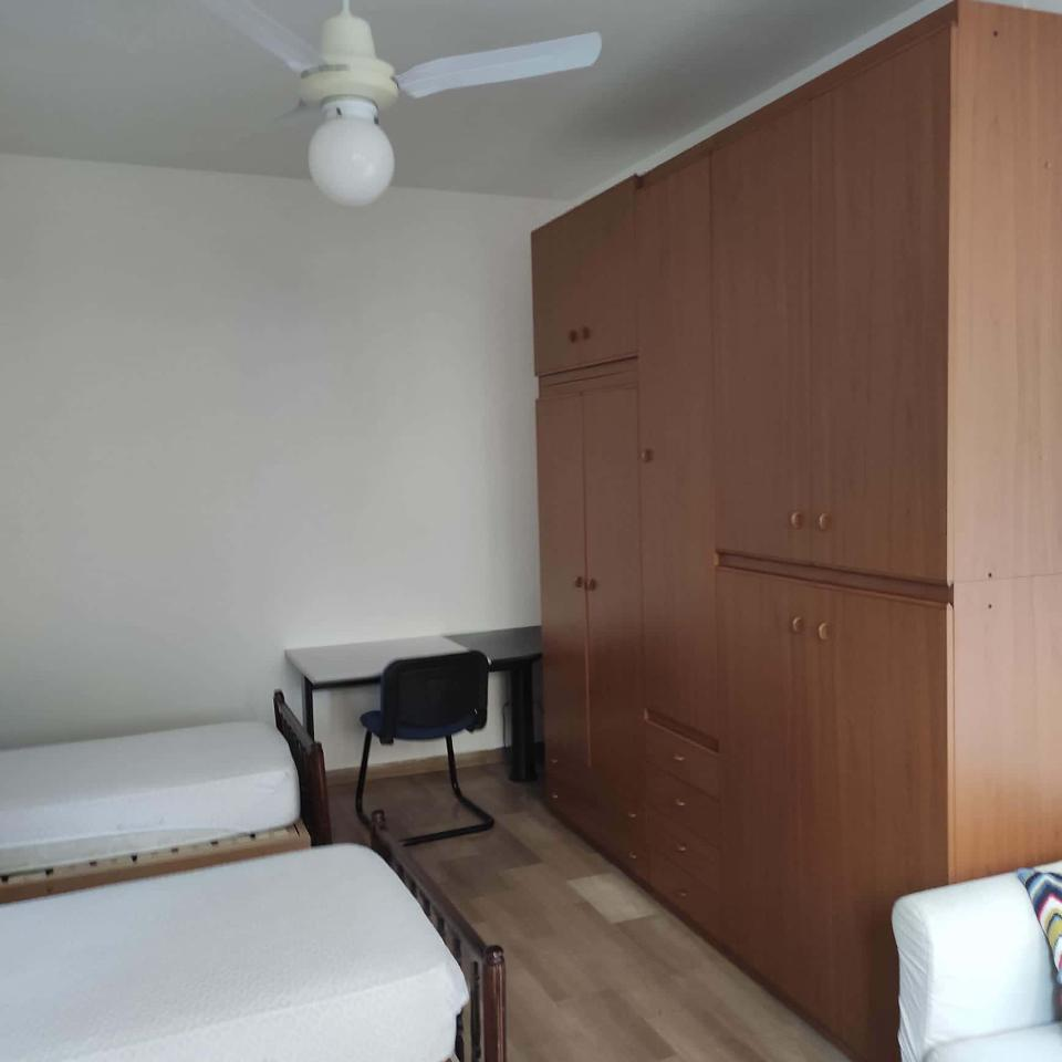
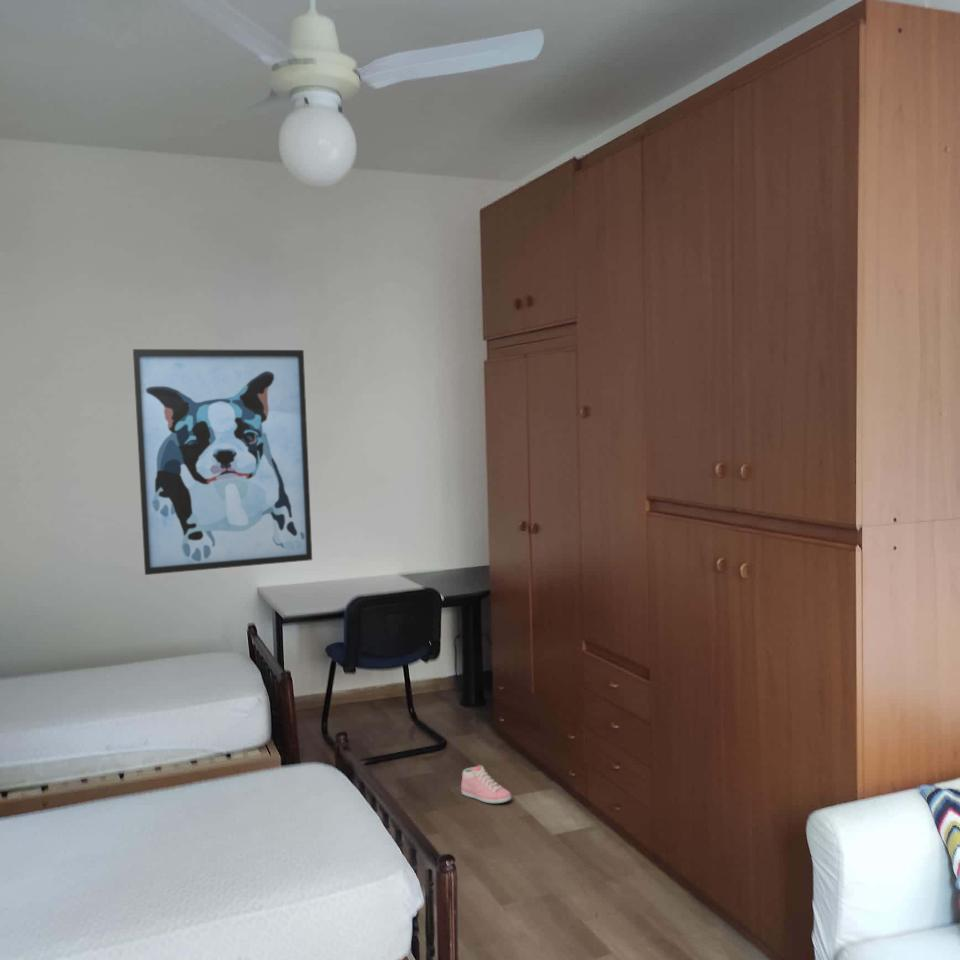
+ wall art [132,348,313,576]
+ sneaker [460,764,512,804]
